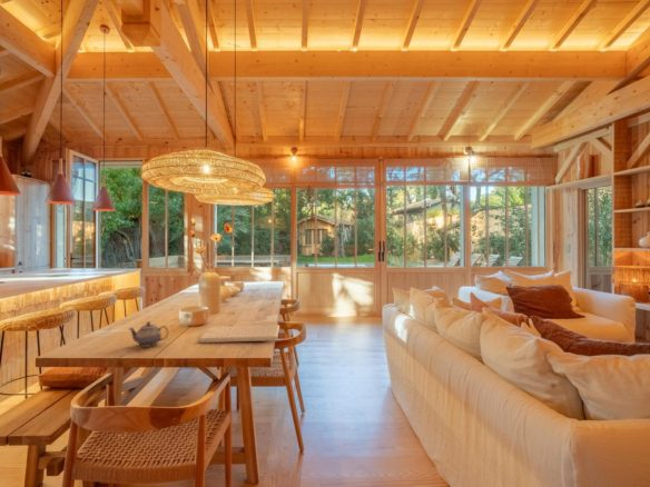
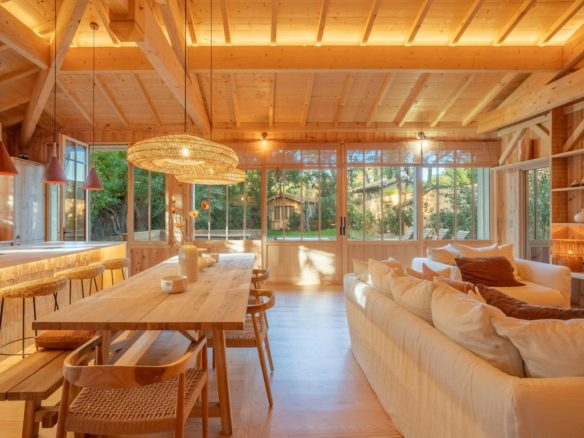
- teapot [128,321,169,348]
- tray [197,324,280,344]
